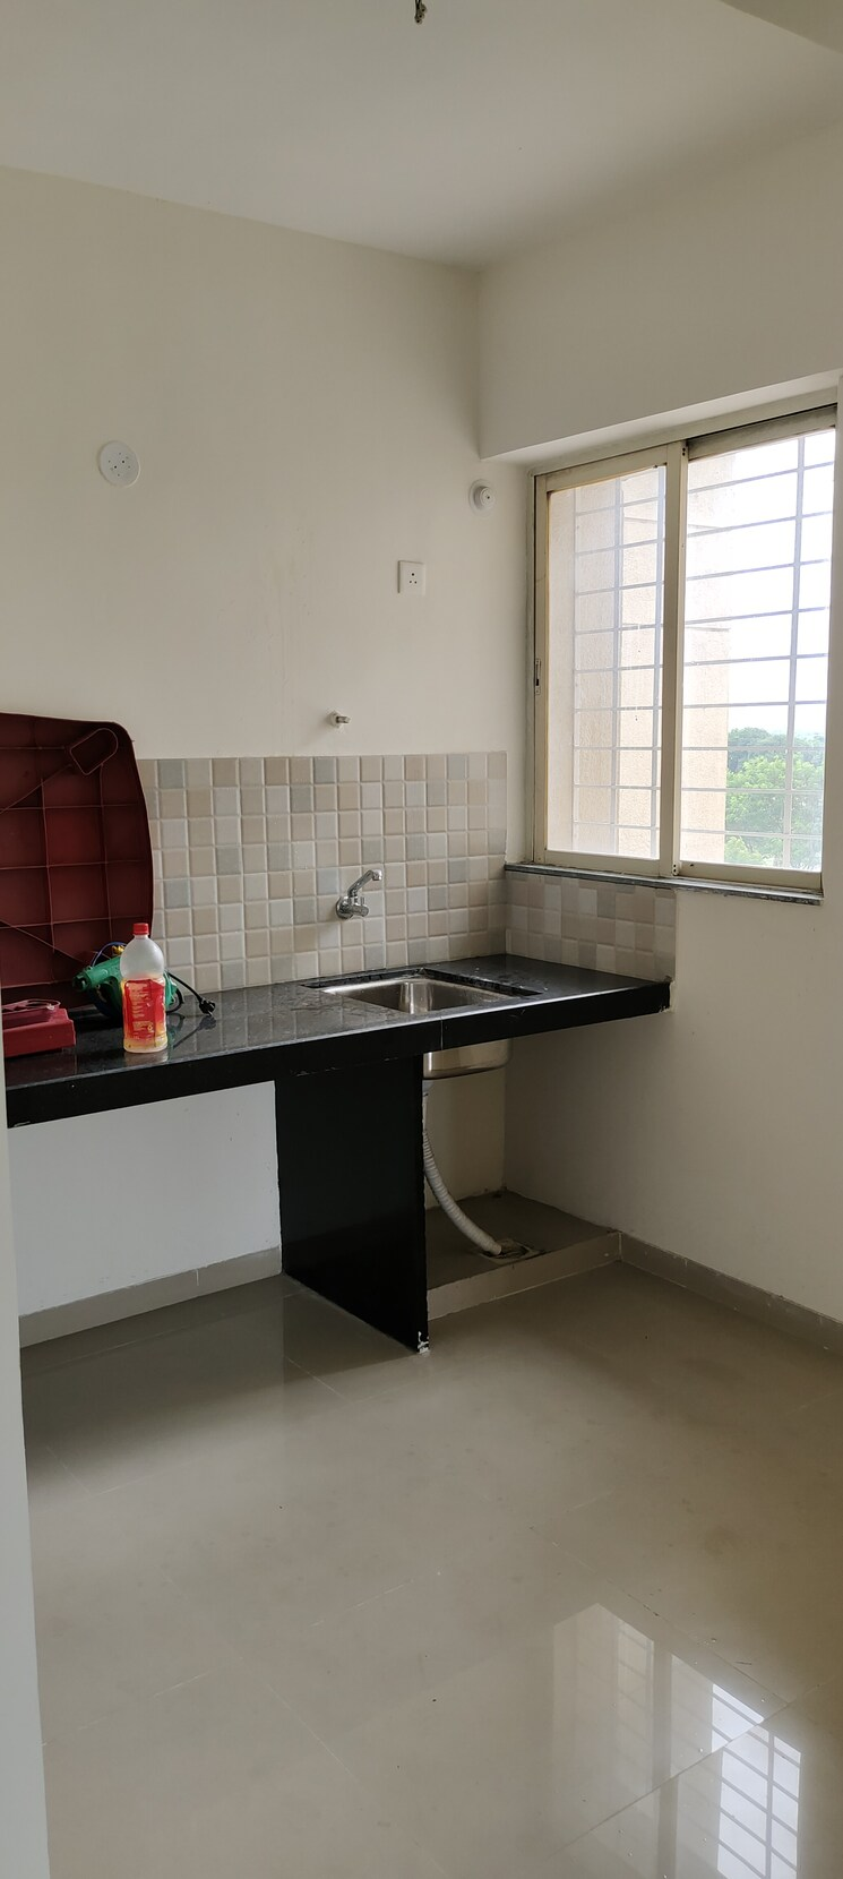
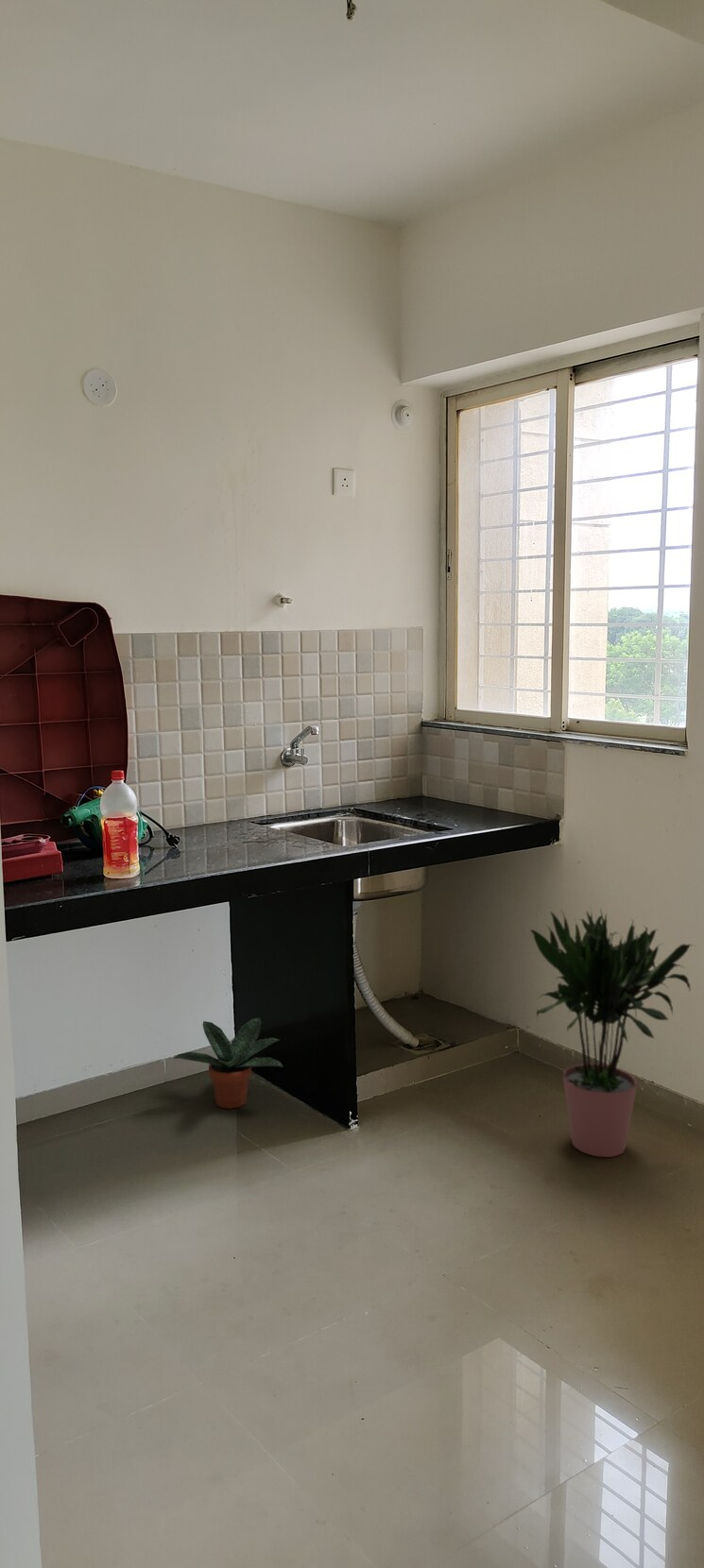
+ potted plant [173,1017,284,1110]
+ potted plant [529,905,695,1158]
